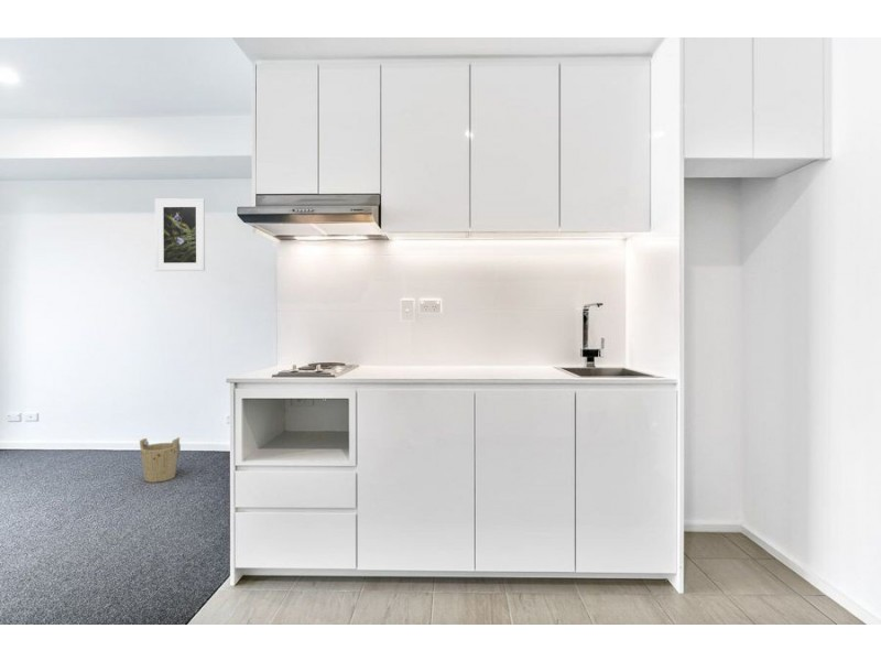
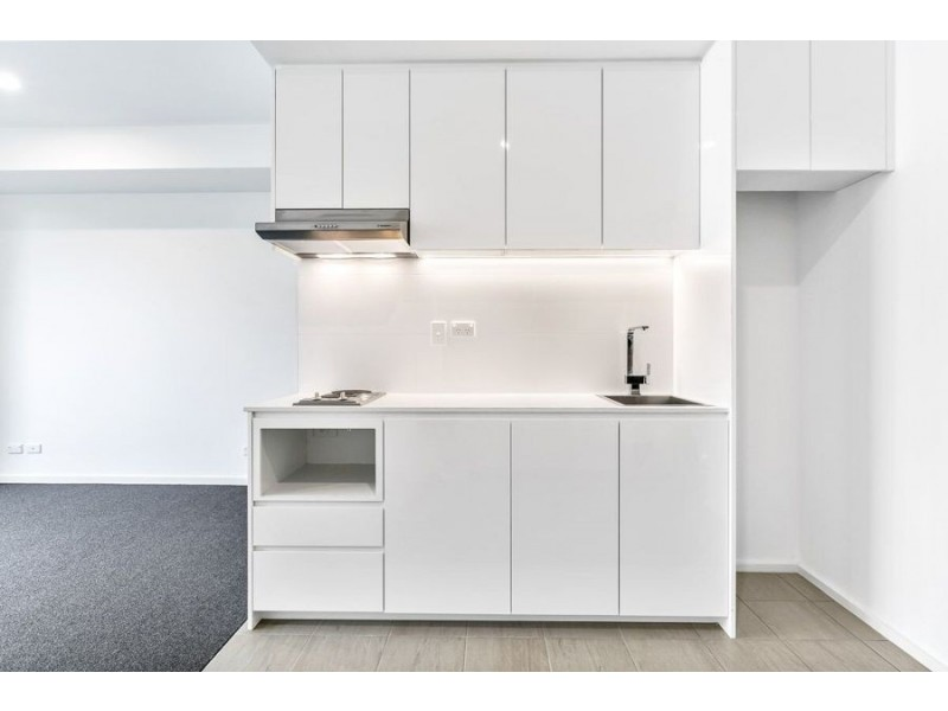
- bucket [139,436,182,484]
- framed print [154,197,206,272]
